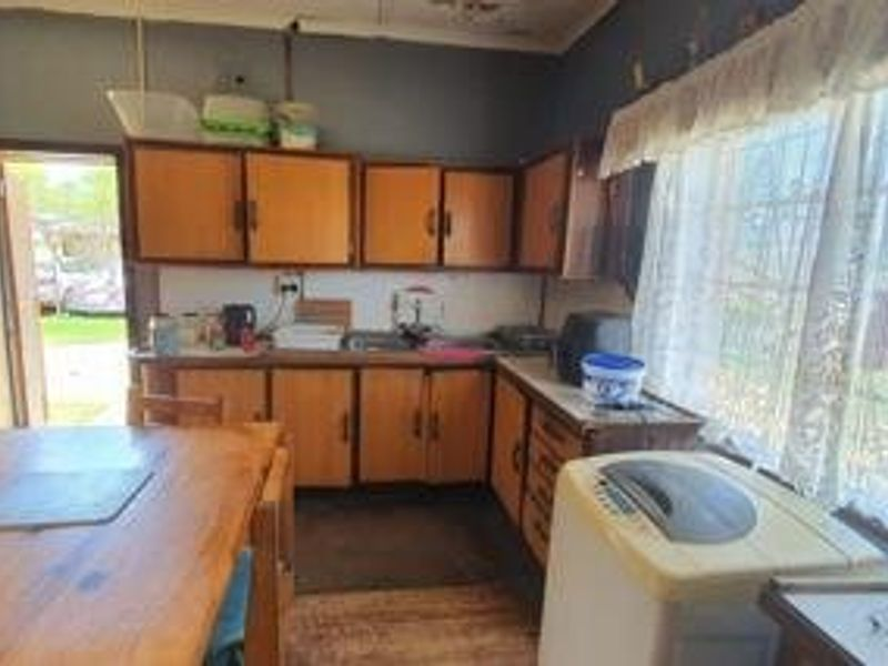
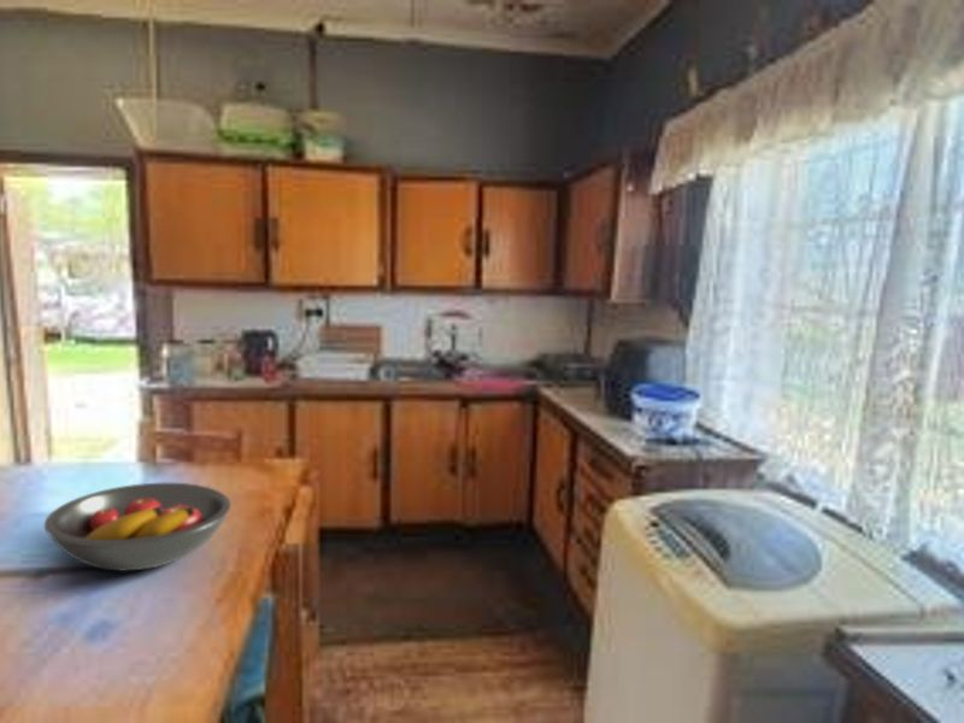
+ fruit bowl [43,482,233,572]
